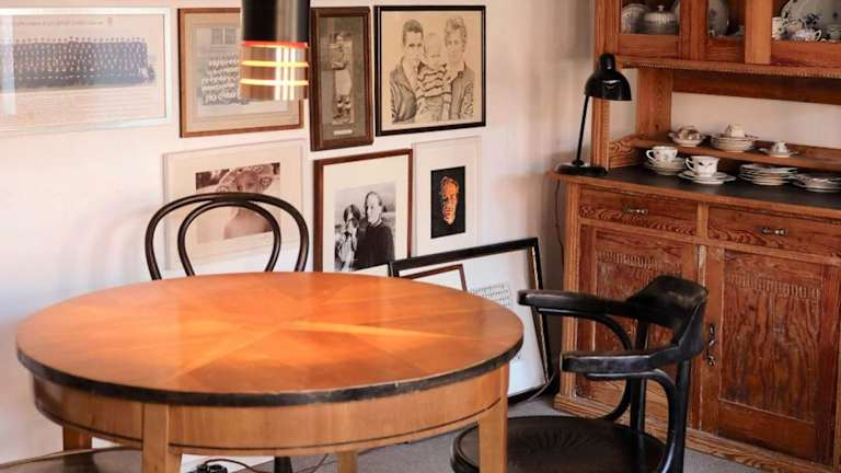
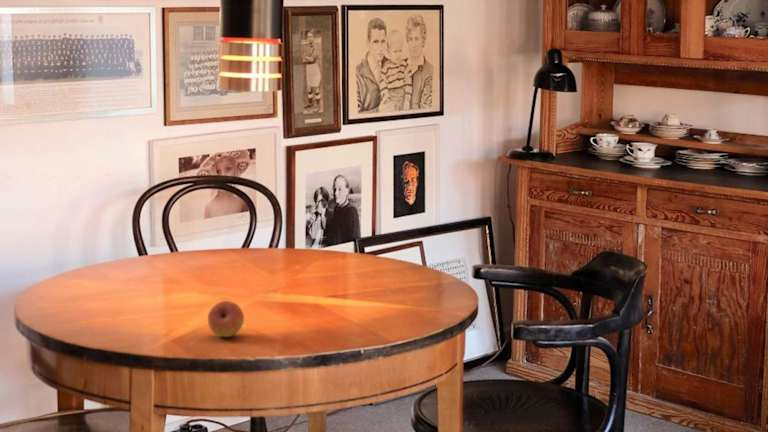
+ fruit [207,300,245,338]
